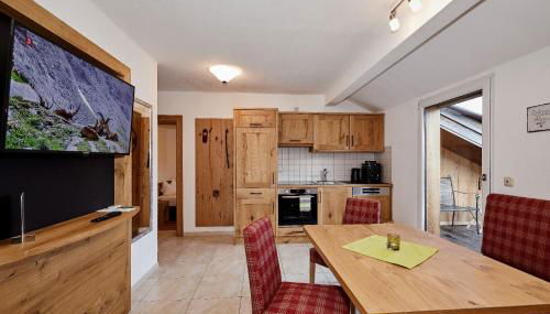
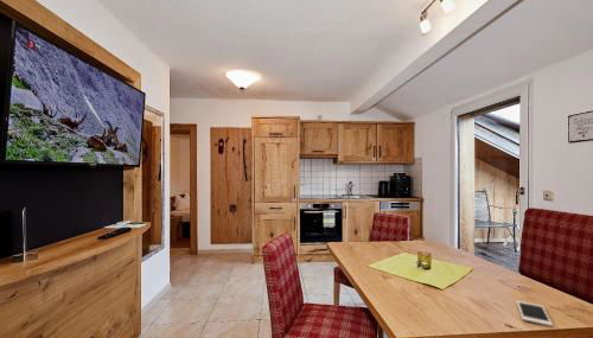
+ cell phone [516,300,554,327]
